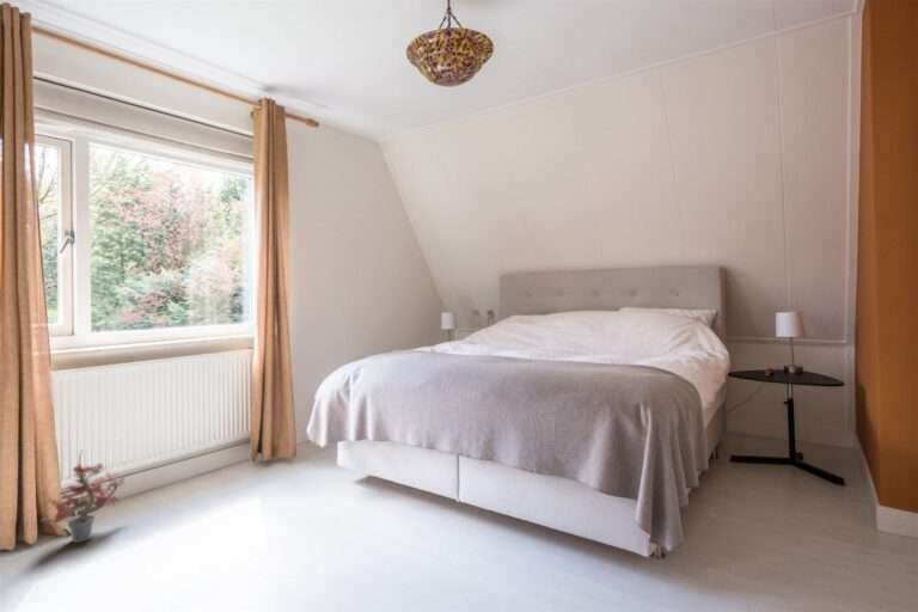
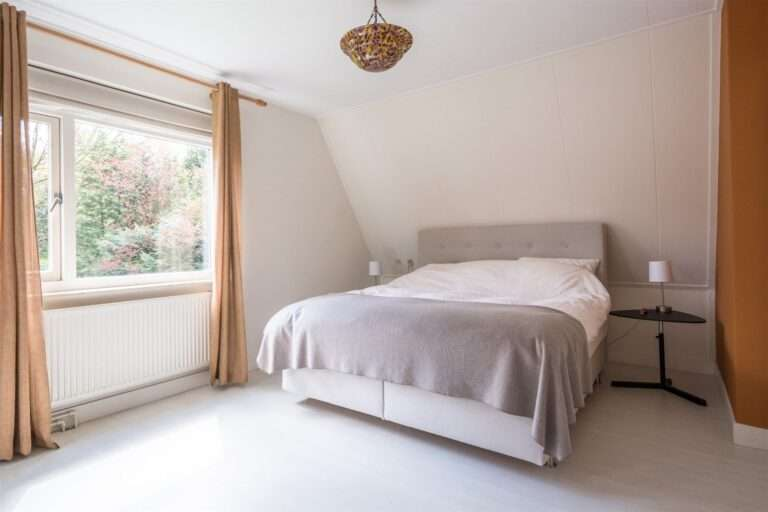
- potted plant [41,449,127,544]
